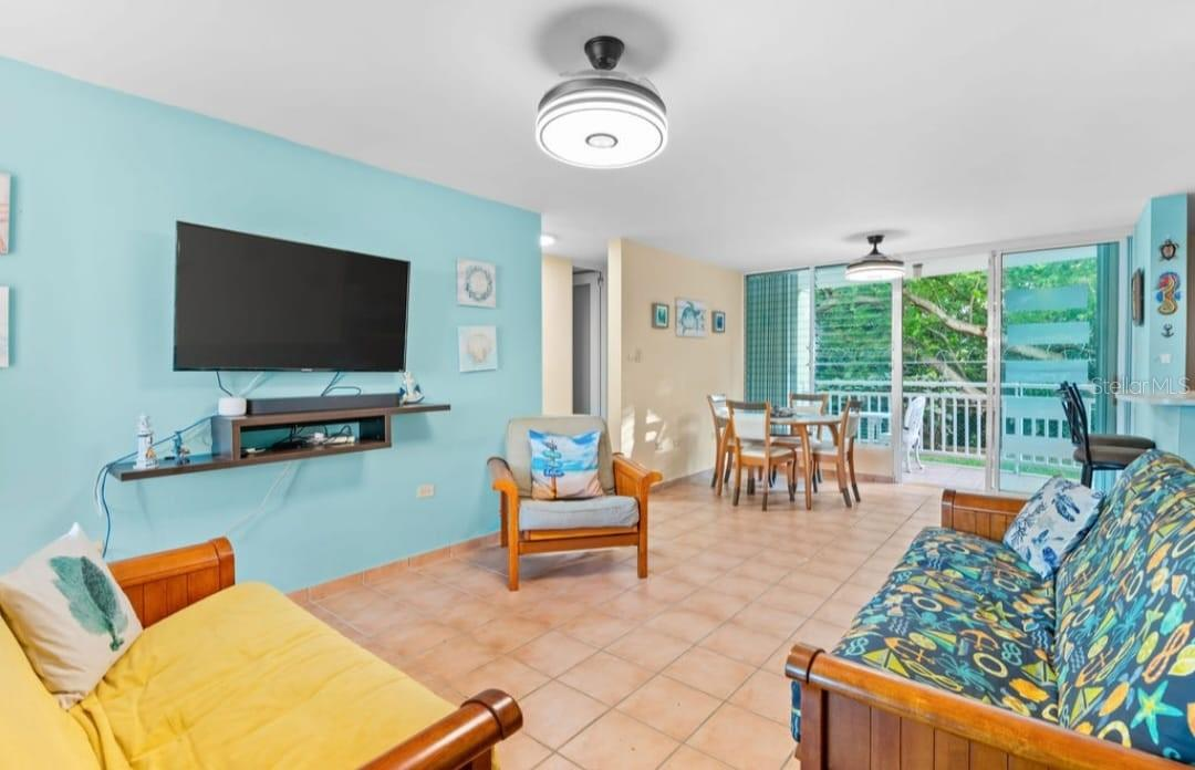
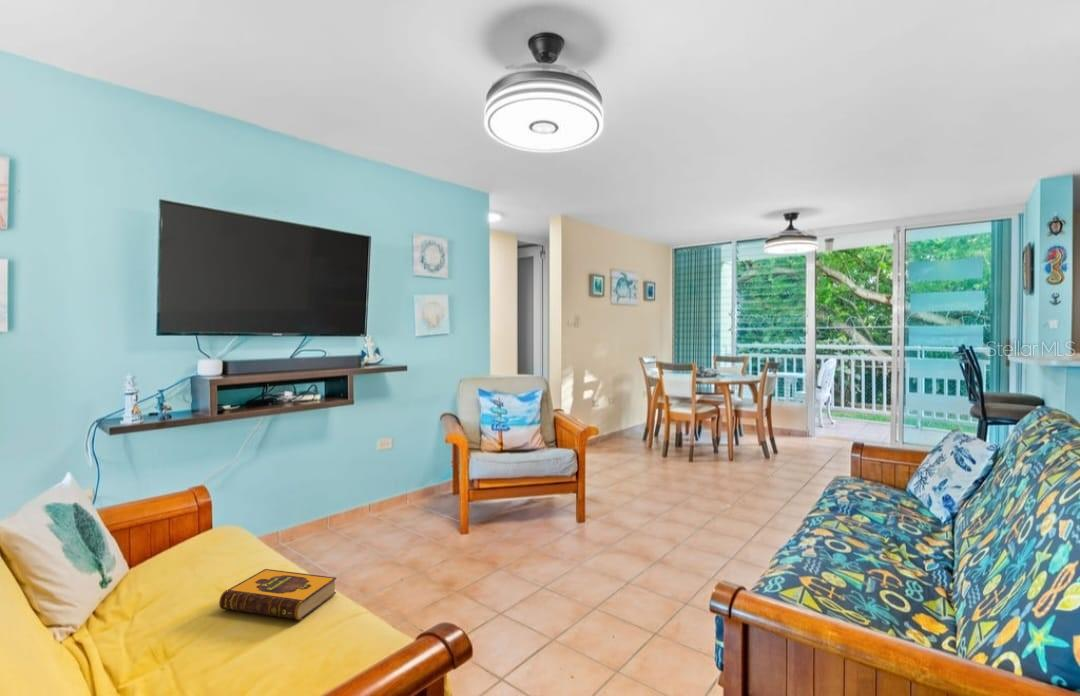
+ hardback book [218,568,337,621]
